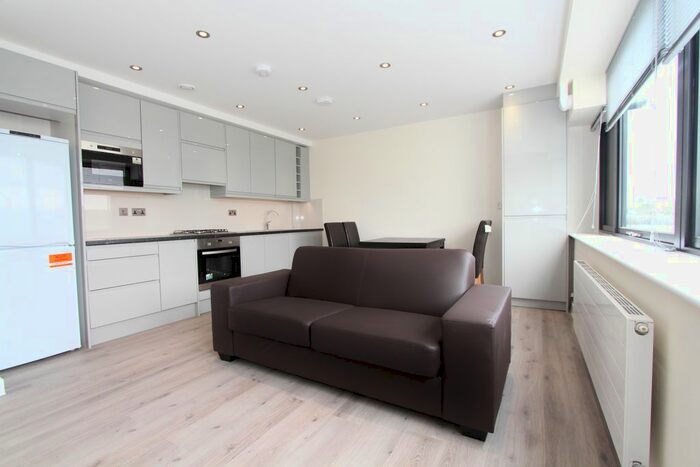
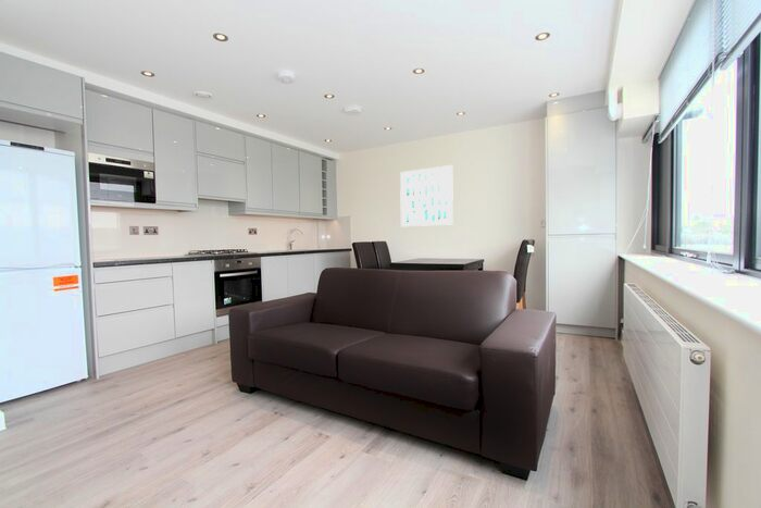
+ wall art [399,164,454,227]
